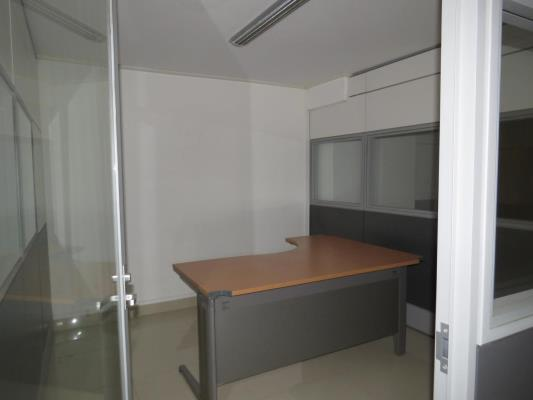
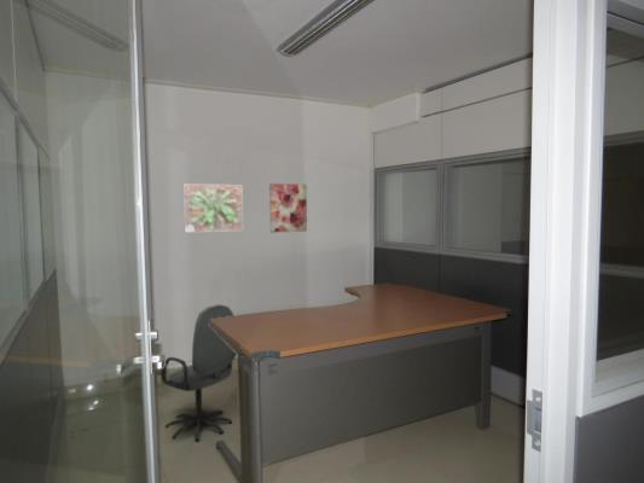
+ office chair [159,303,238,442]
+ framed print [182,182,244,233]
+ wall art [268,182,308,233]
